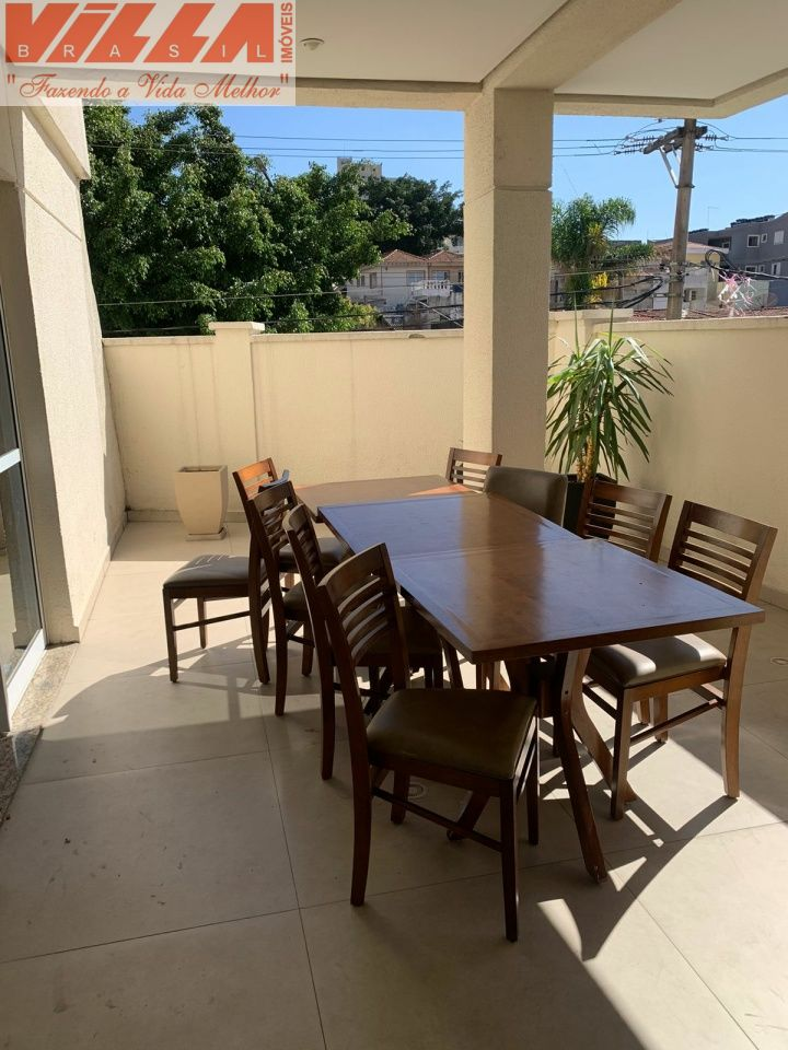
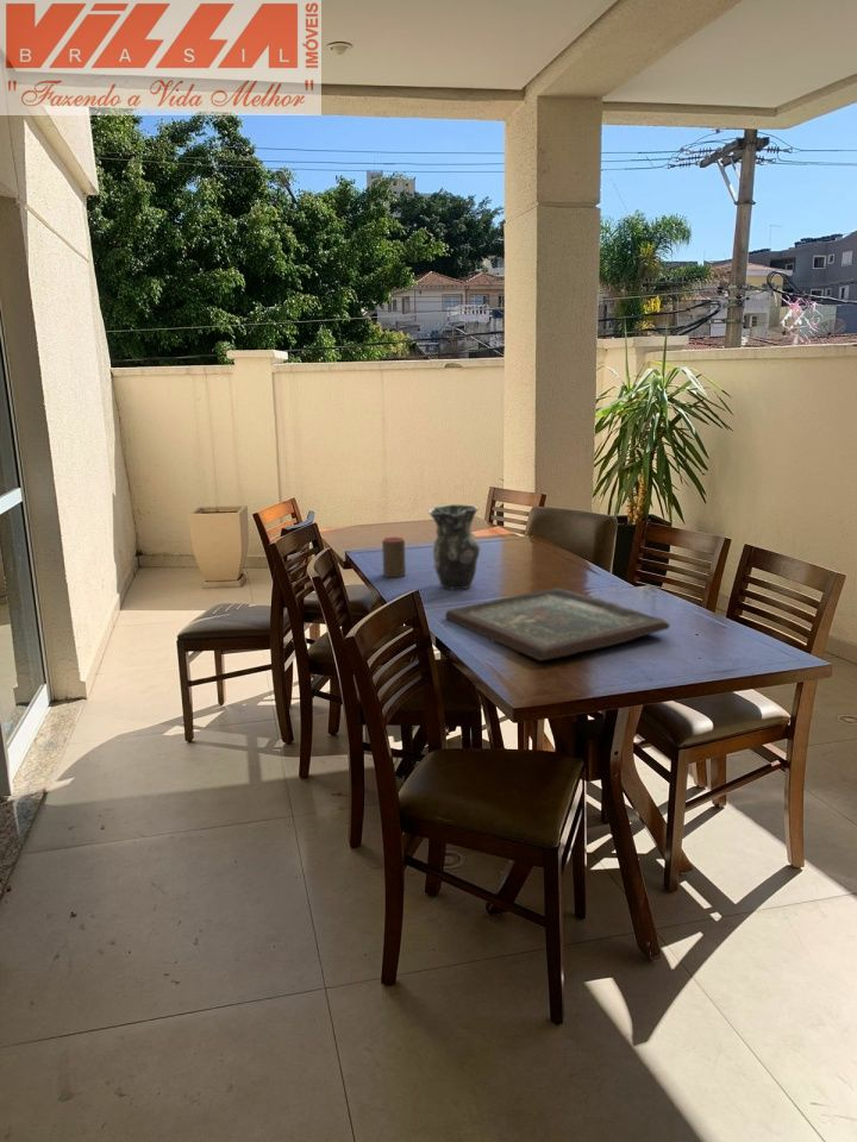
+ board game [444,586,671,661]
+ cup [381,535,407,578]
+ vase [427,503,482,590]
